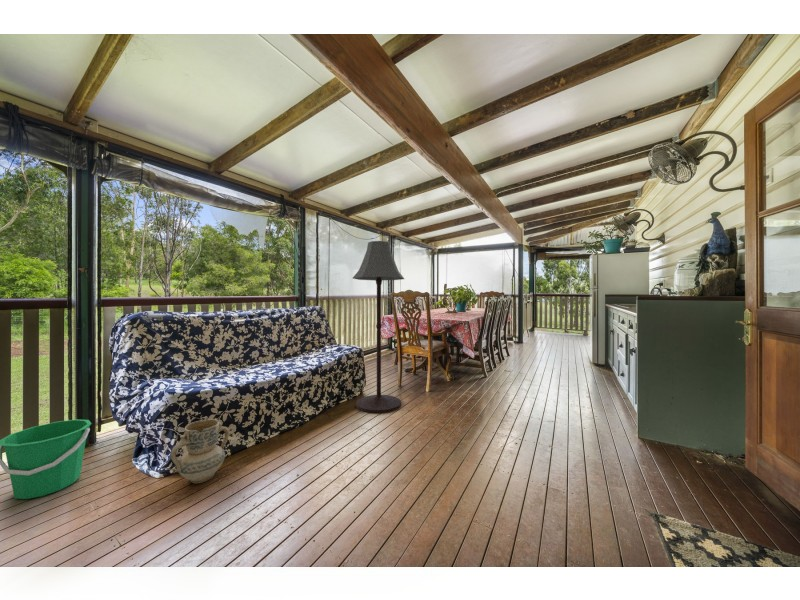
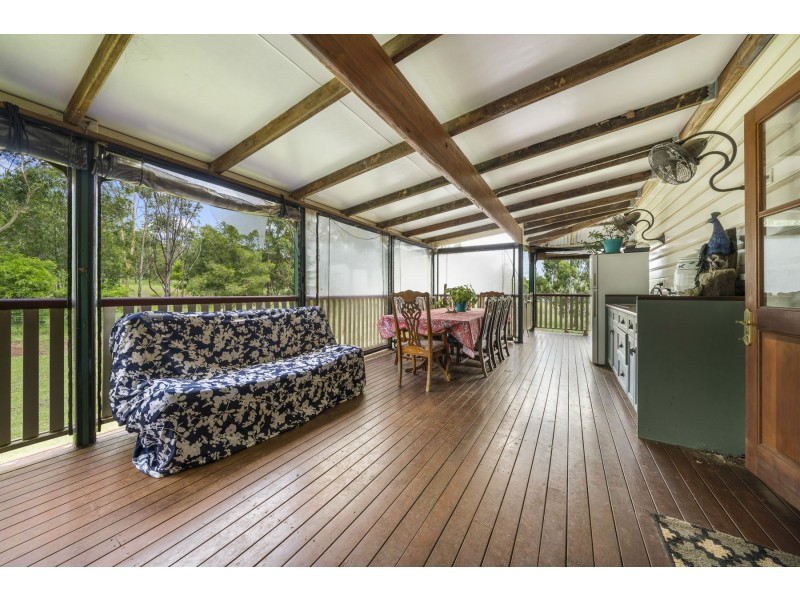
- ceramic jug [170,418,230,484]
- floor lamp [352,240,405,414]
- bucket [0,418,93,500]
